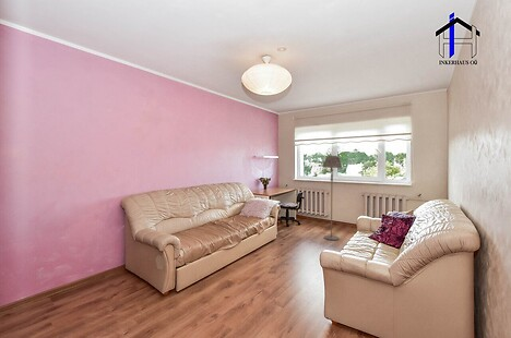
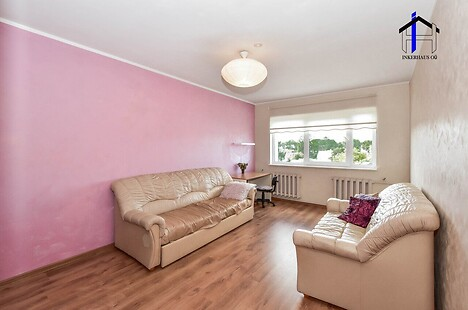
- floor lamp [321,155,343,241]
